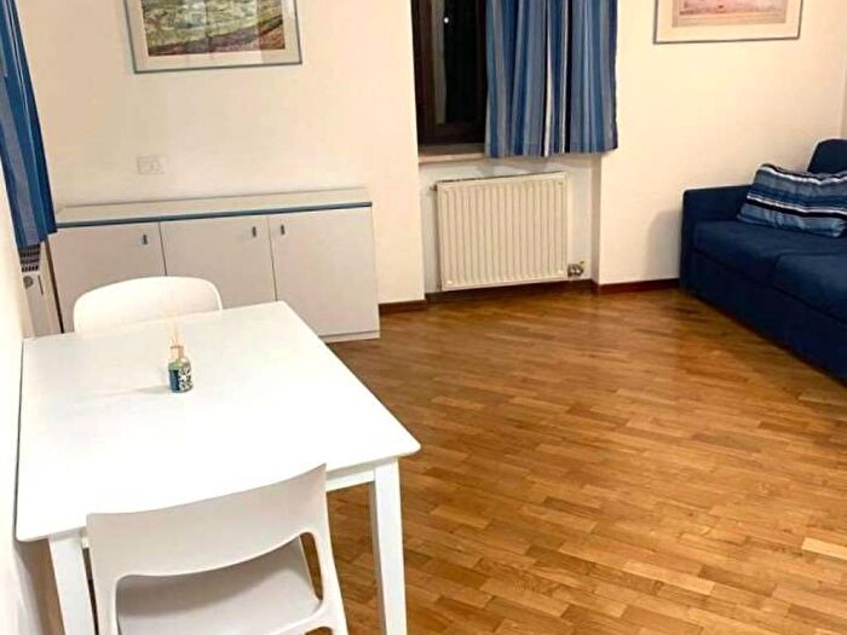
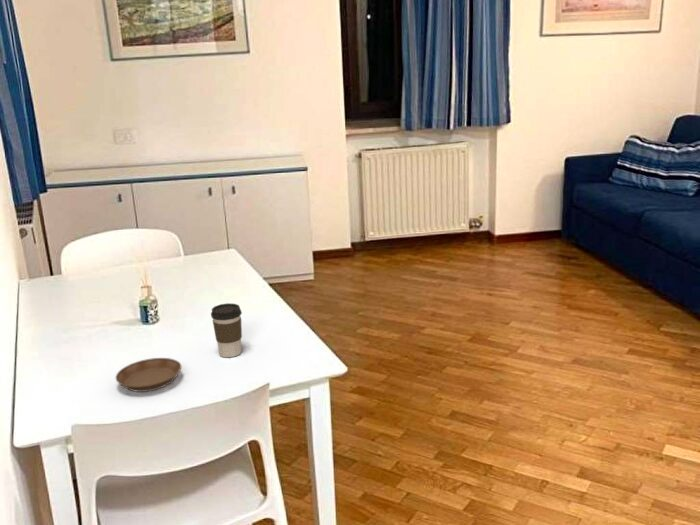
+ coffee cup [210,302,243,358]
+ saucer [115,357,182,393]
